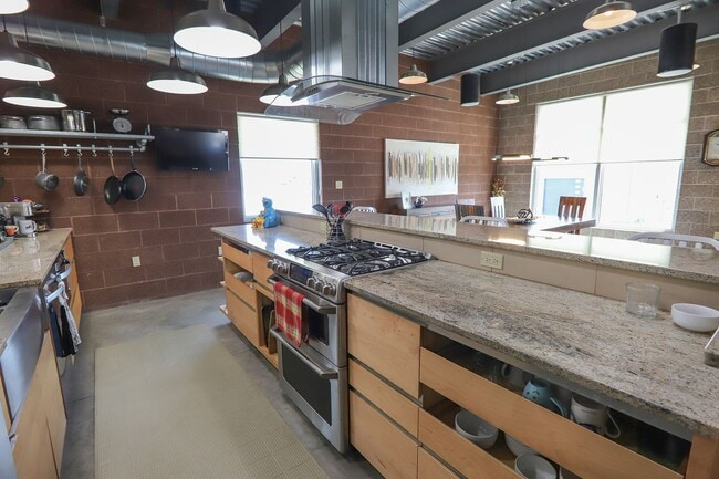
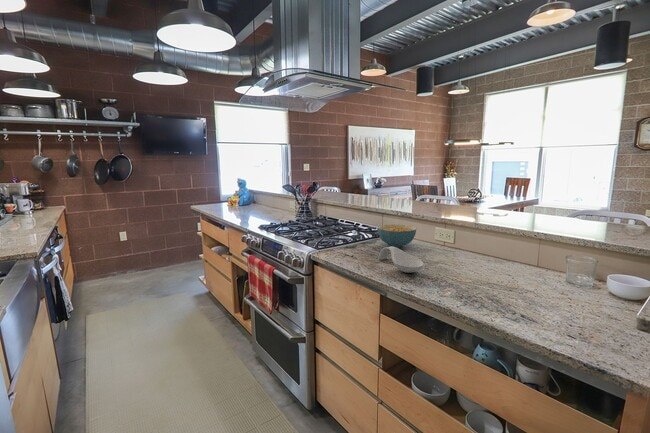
+ spoon rest [377,246,425,274]
+ cereal bowl [376,223,418,248]
